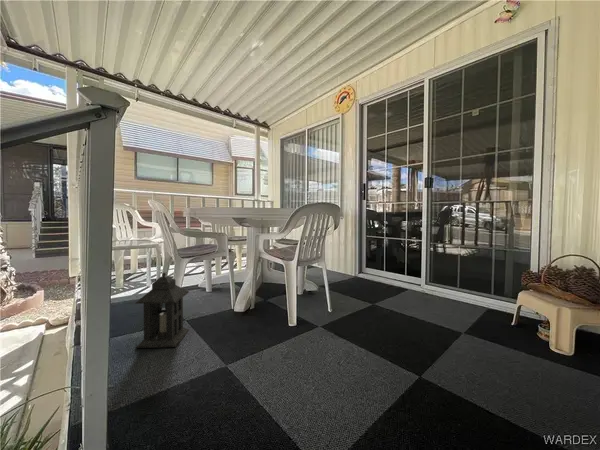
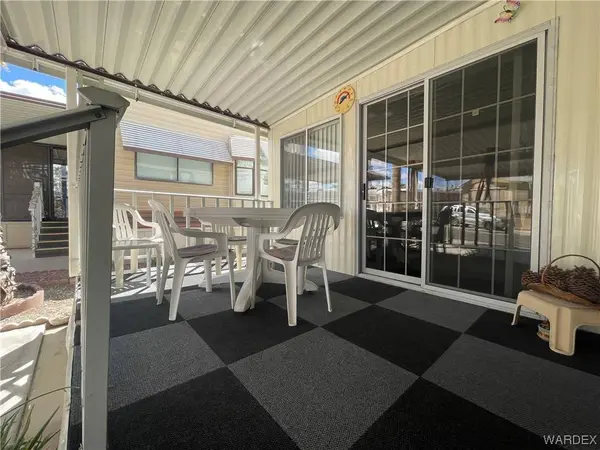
- lantern [134,271,190,349]
